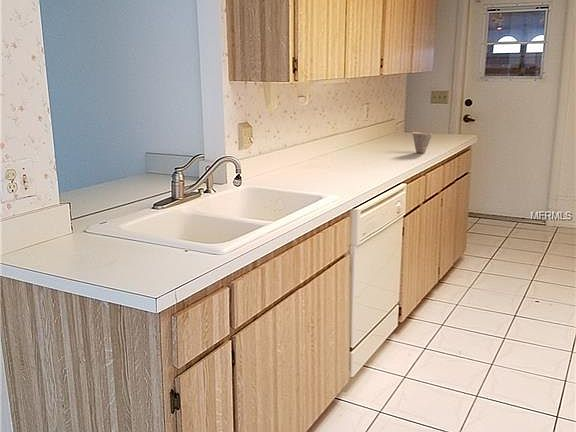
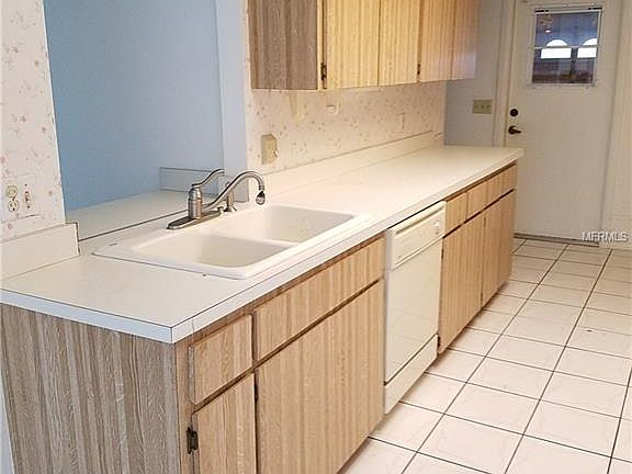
- cup [412,131,433,154]
